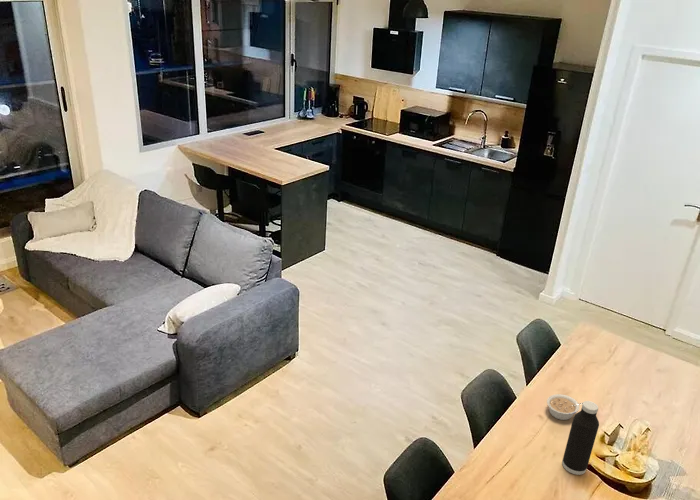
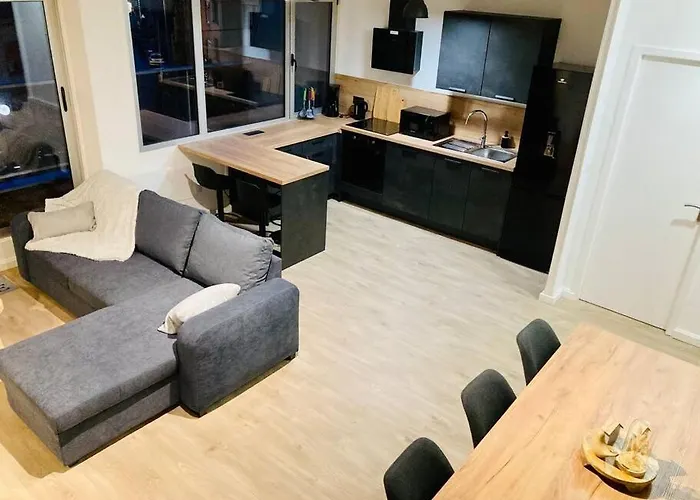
- legume [546,393,583,421]
- water bottle [561,400,600,476]
